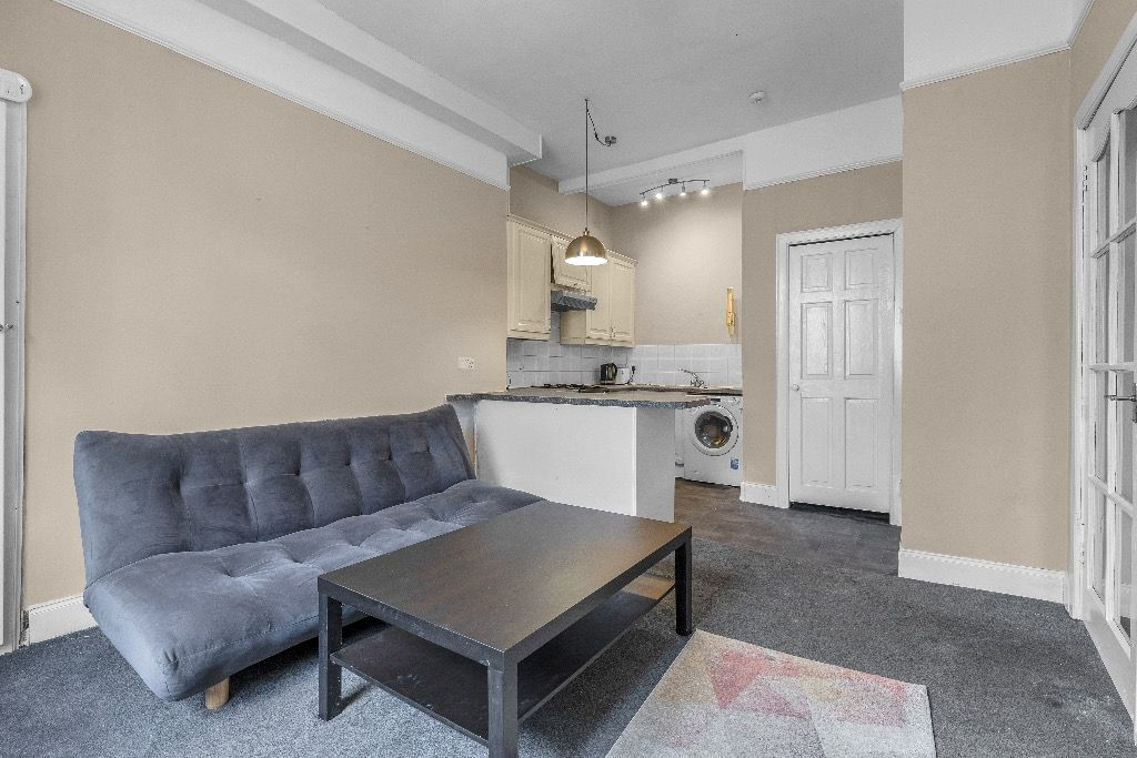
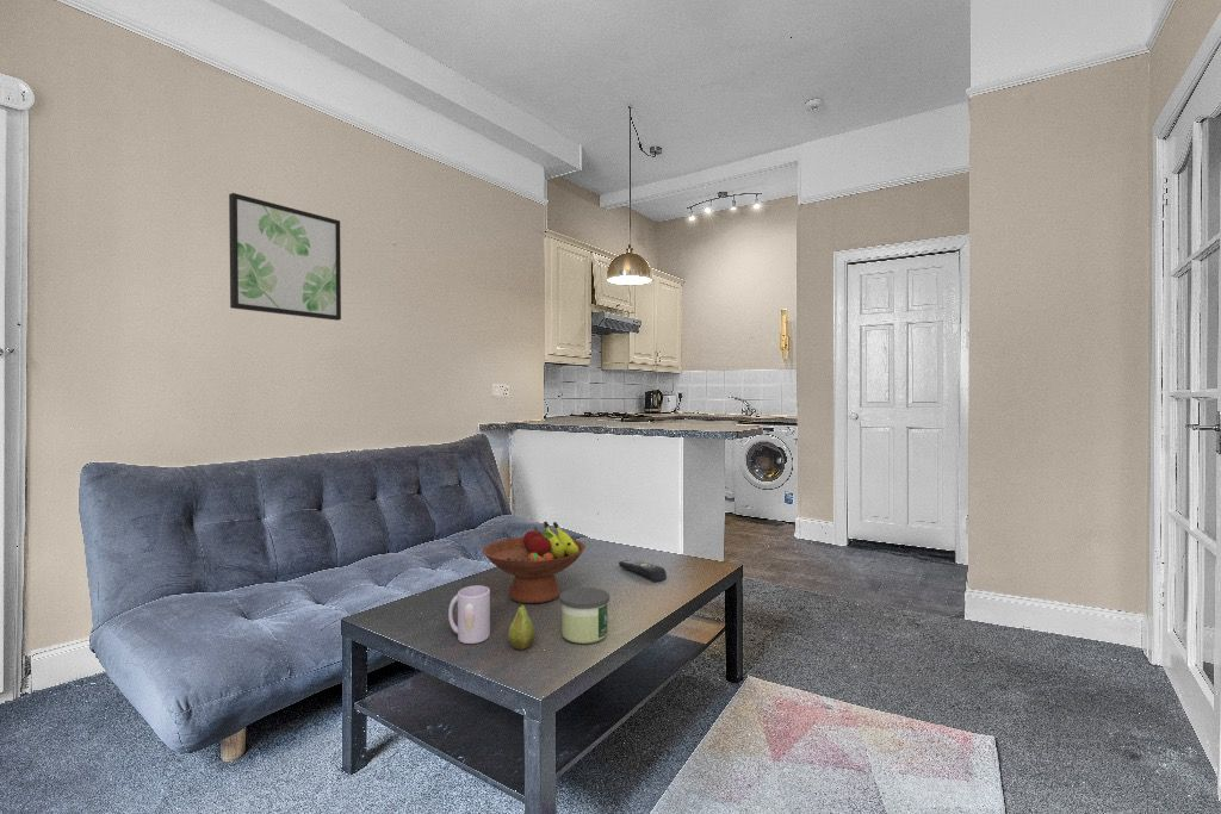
+ wall art [228,192,342,322]
+ fruit [507,601,537,651]
+ fruit bowl [482,521,587,604]
+ remote control [618,559,668,583]
+ candle [558,586,610,645]
+ mug [447,584,491,645]
